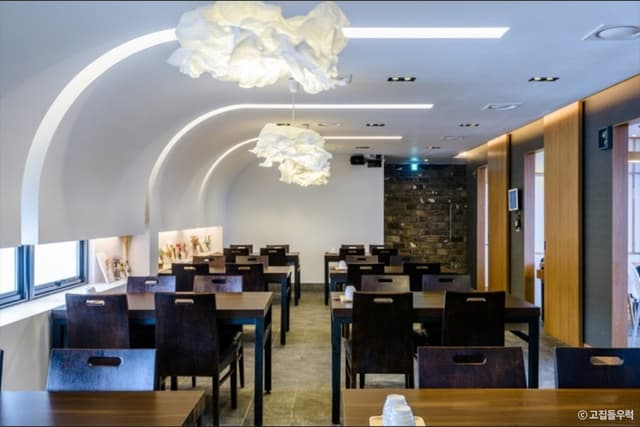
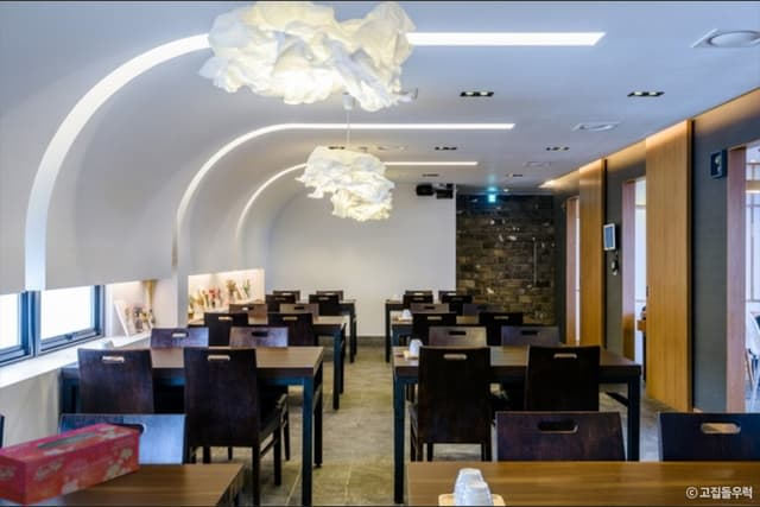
+ tissue box [0,422,141,507]
